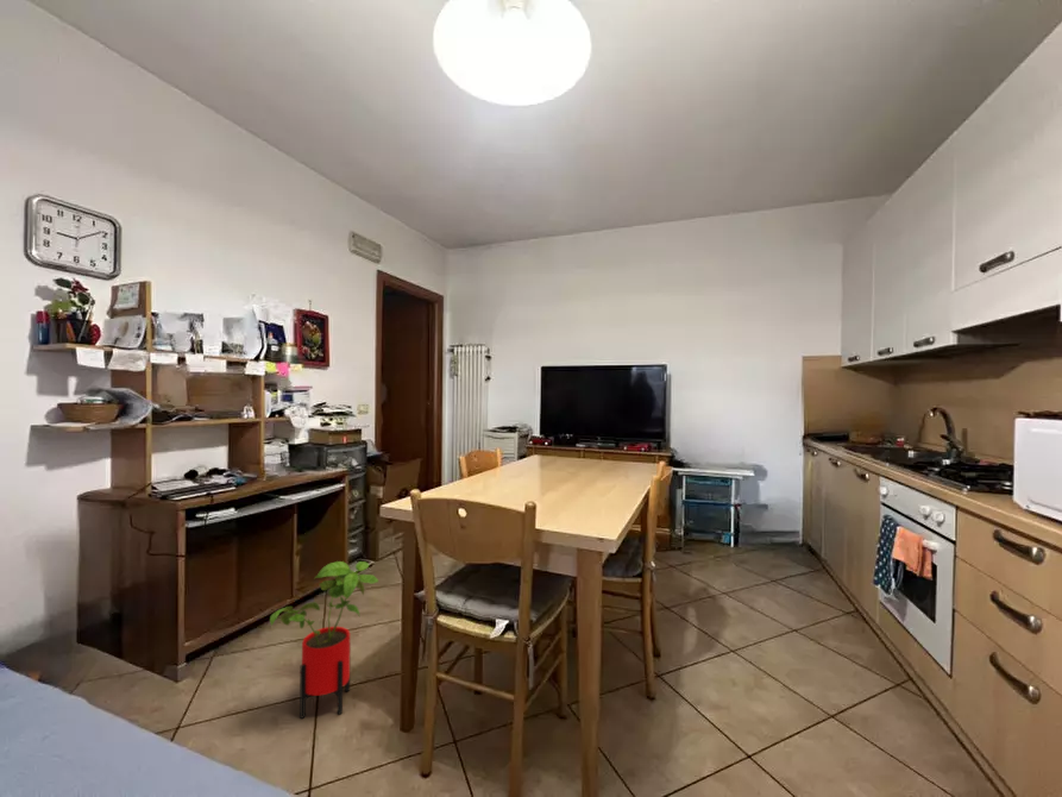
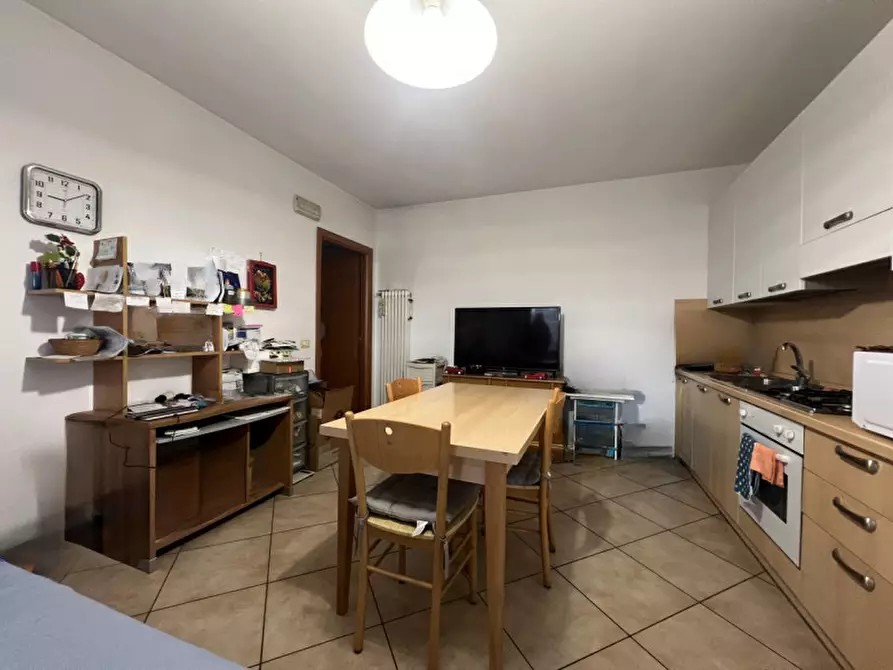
- house plant [269,560,379,720]
